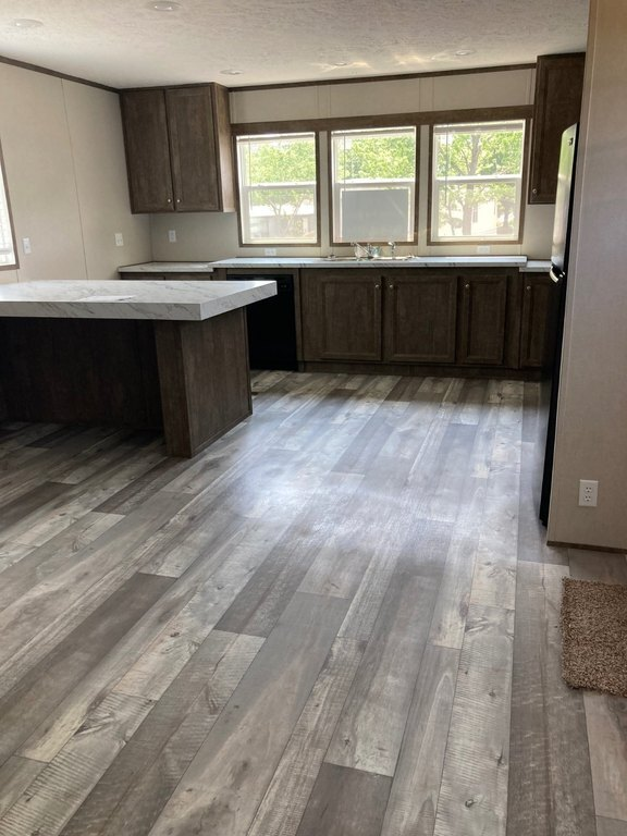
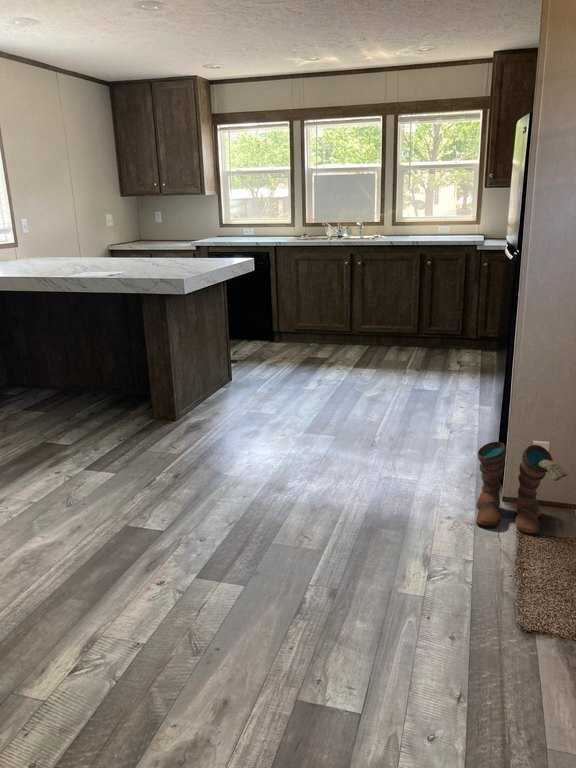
+ boots [475,441,569,536]
